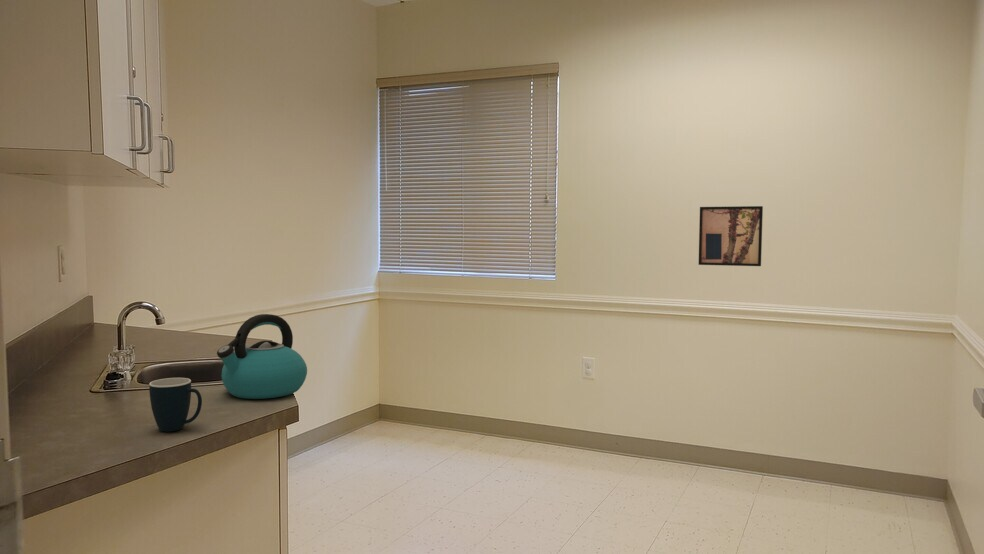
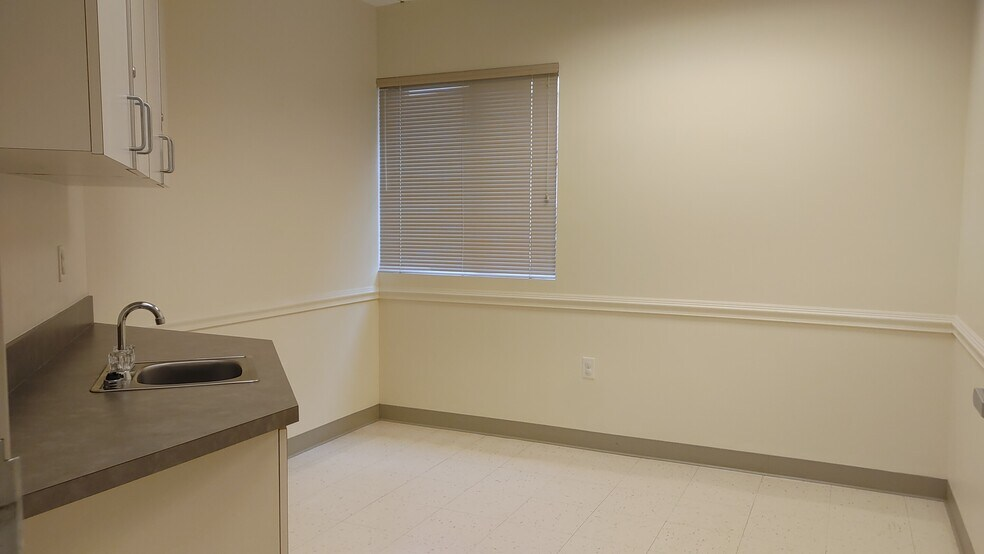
- wall art [698,205,764,267]
- mug [148,377,203,433]
- kettle [216,313,308,400]
